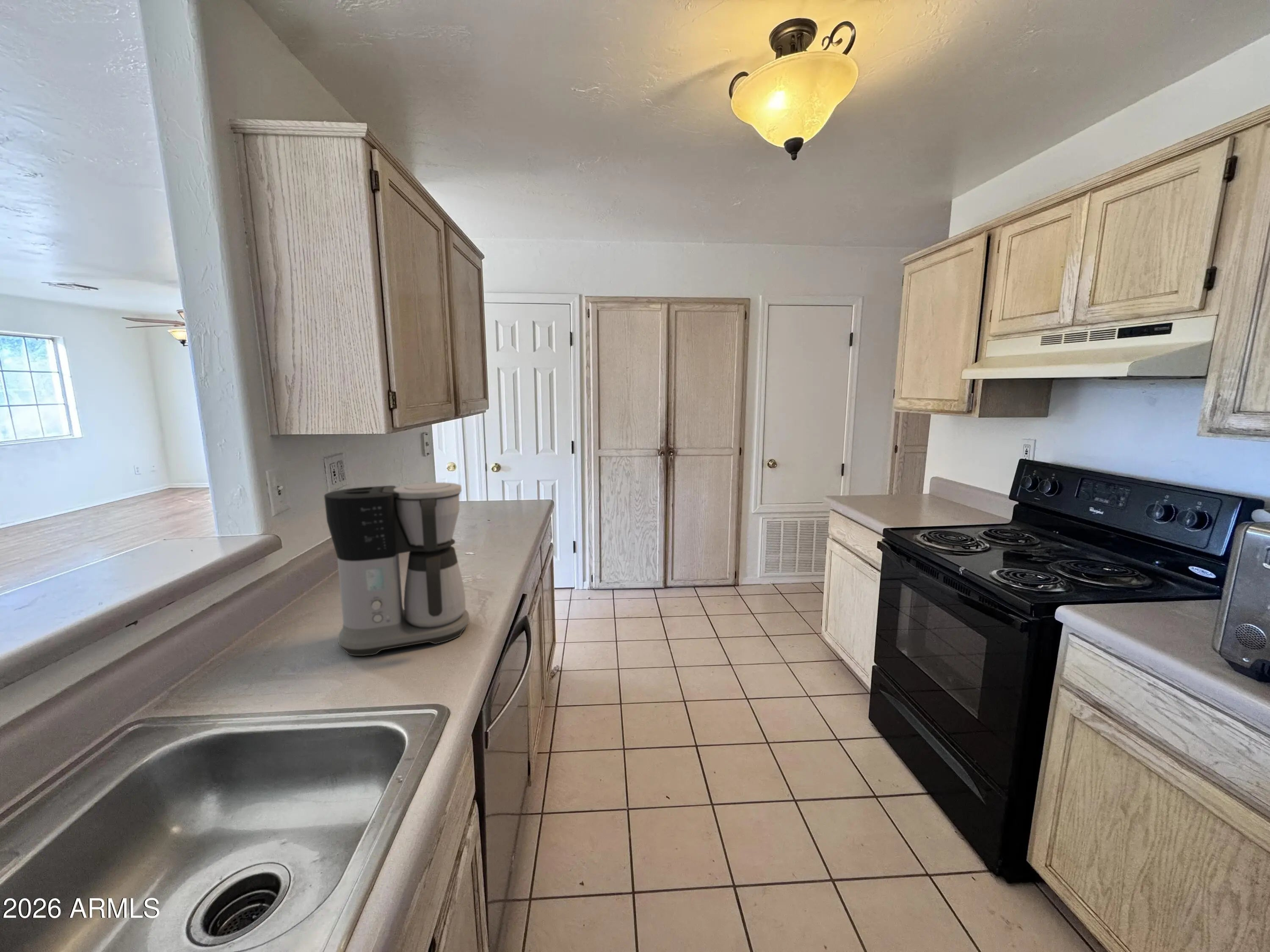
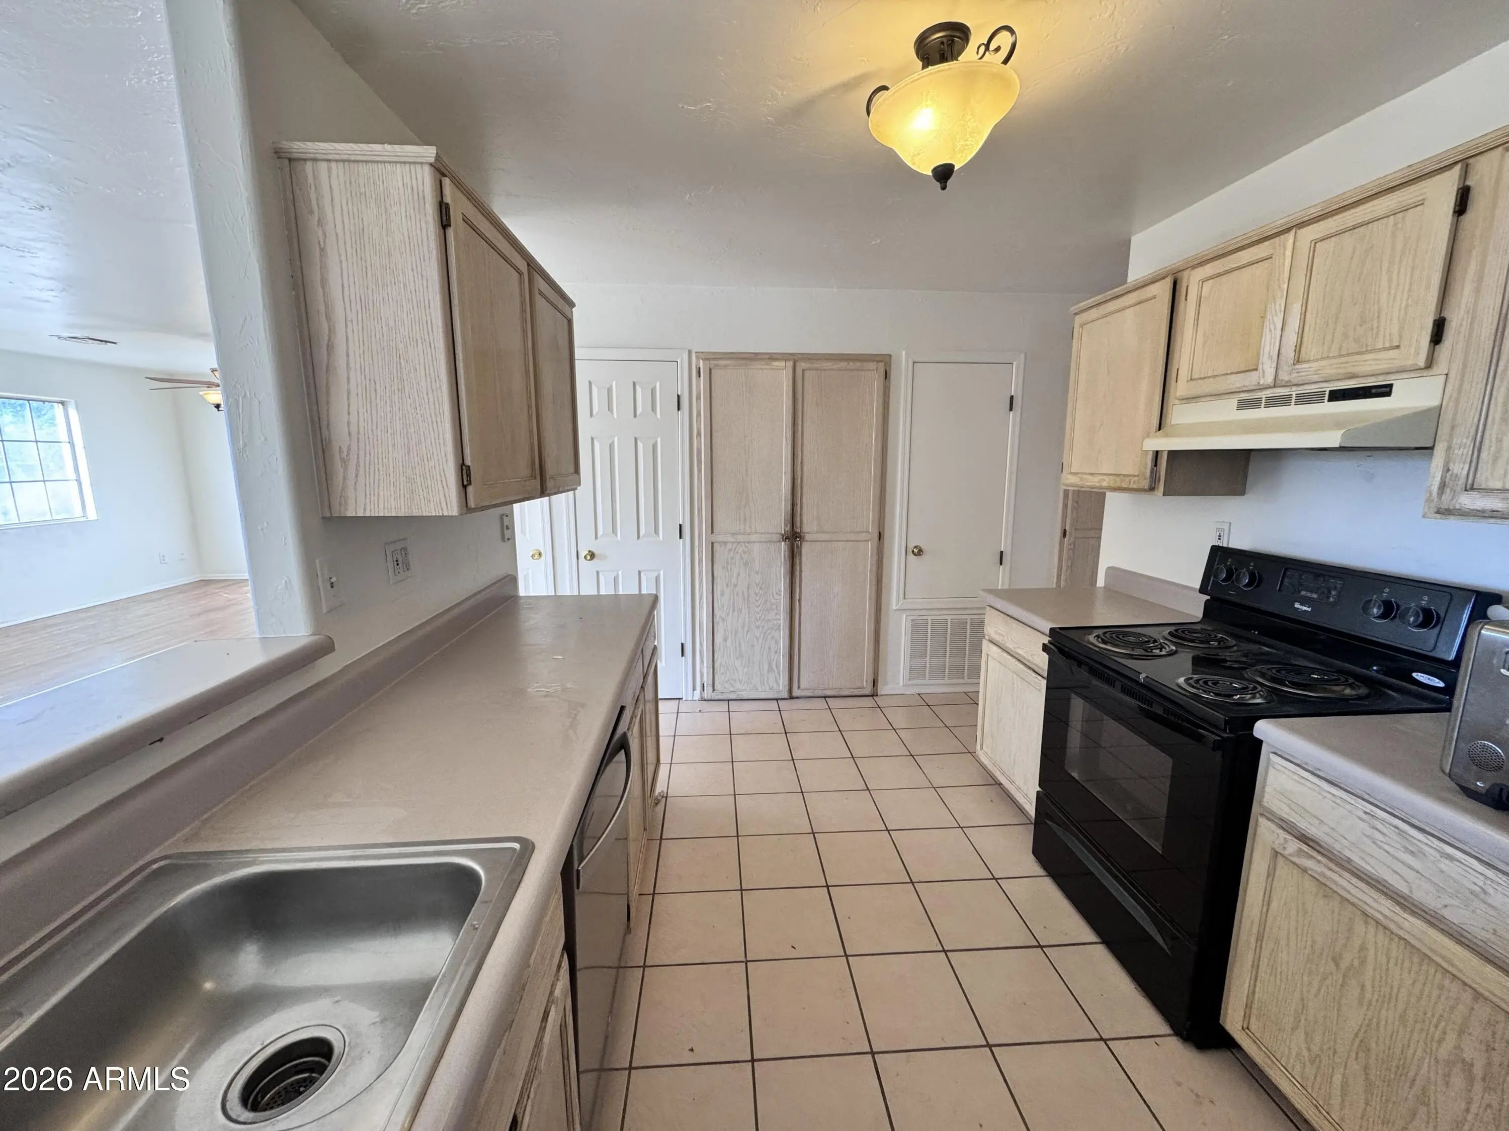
- coffee maker [324,482,470,656]
